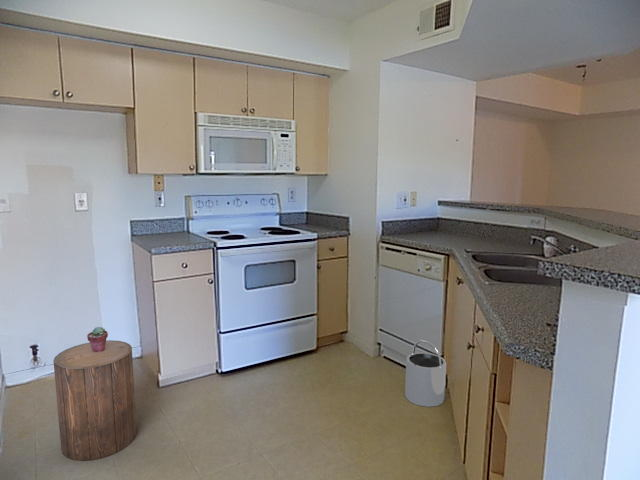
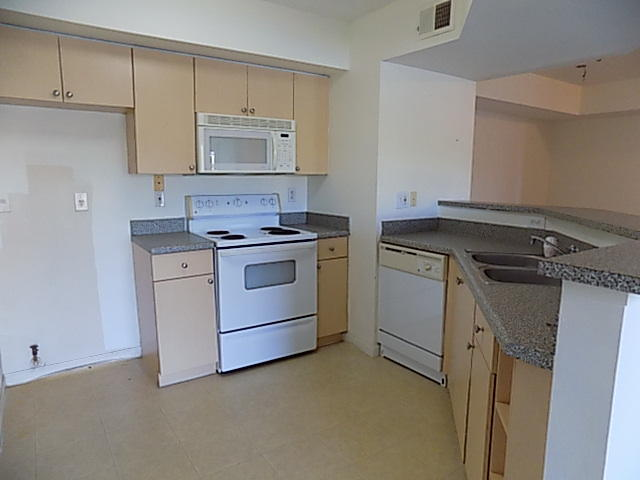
- bucket [404,339,447,408]
- stool [52,339,138,462]
- potted succulent [86,326,109,352]
